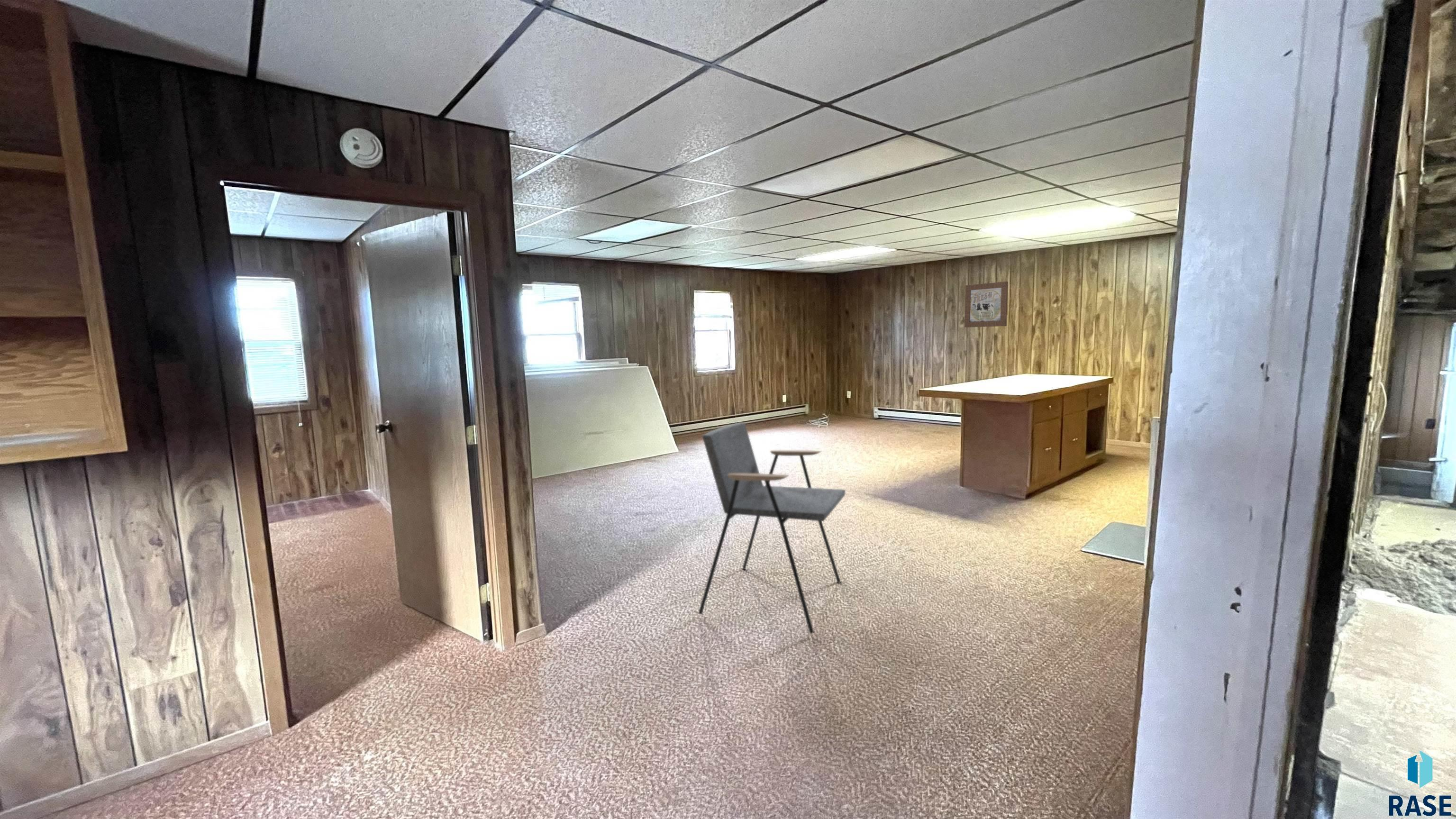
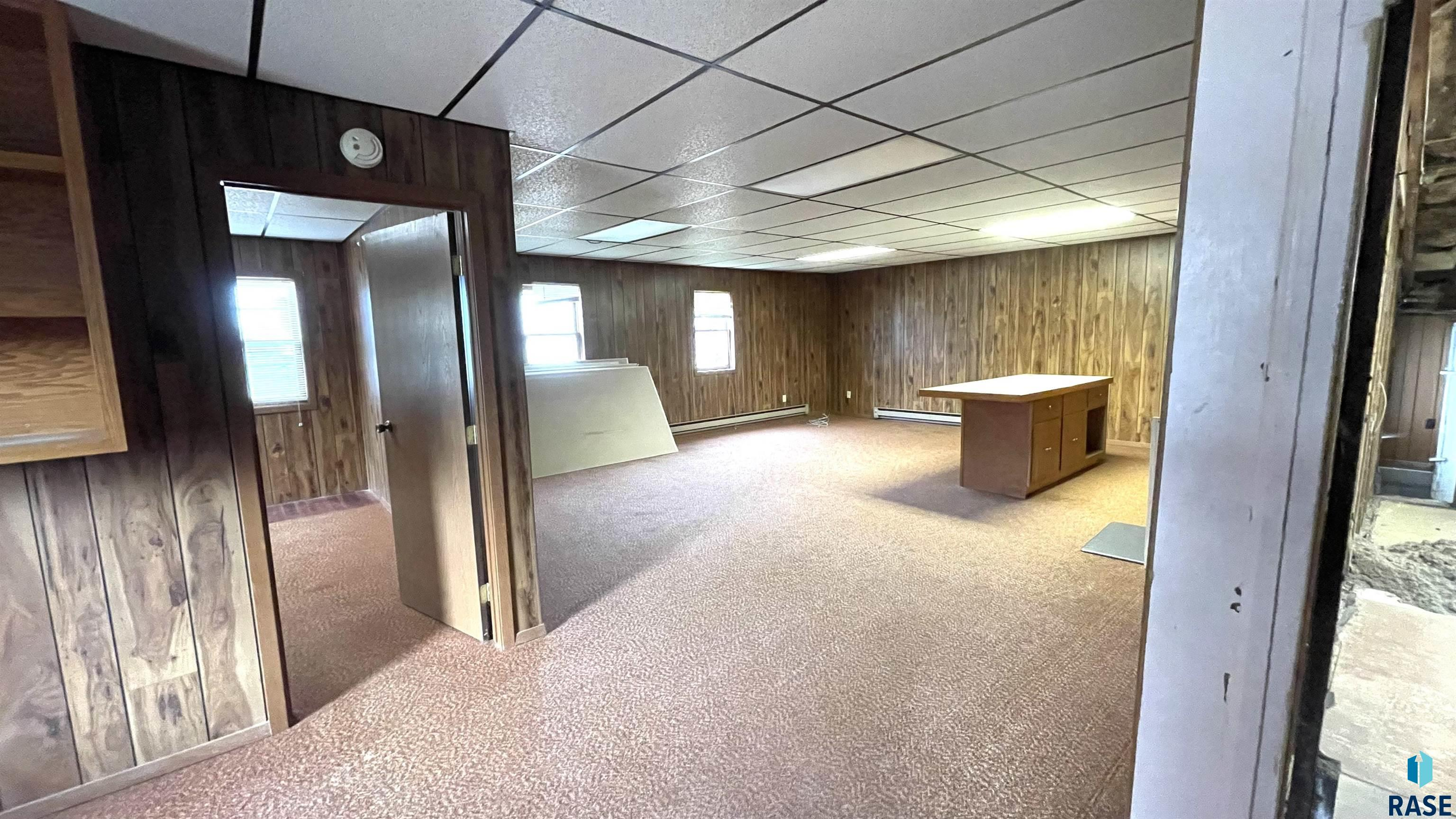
- wall art [964,281,1009,328]
- armchair [698,422,846,634]
